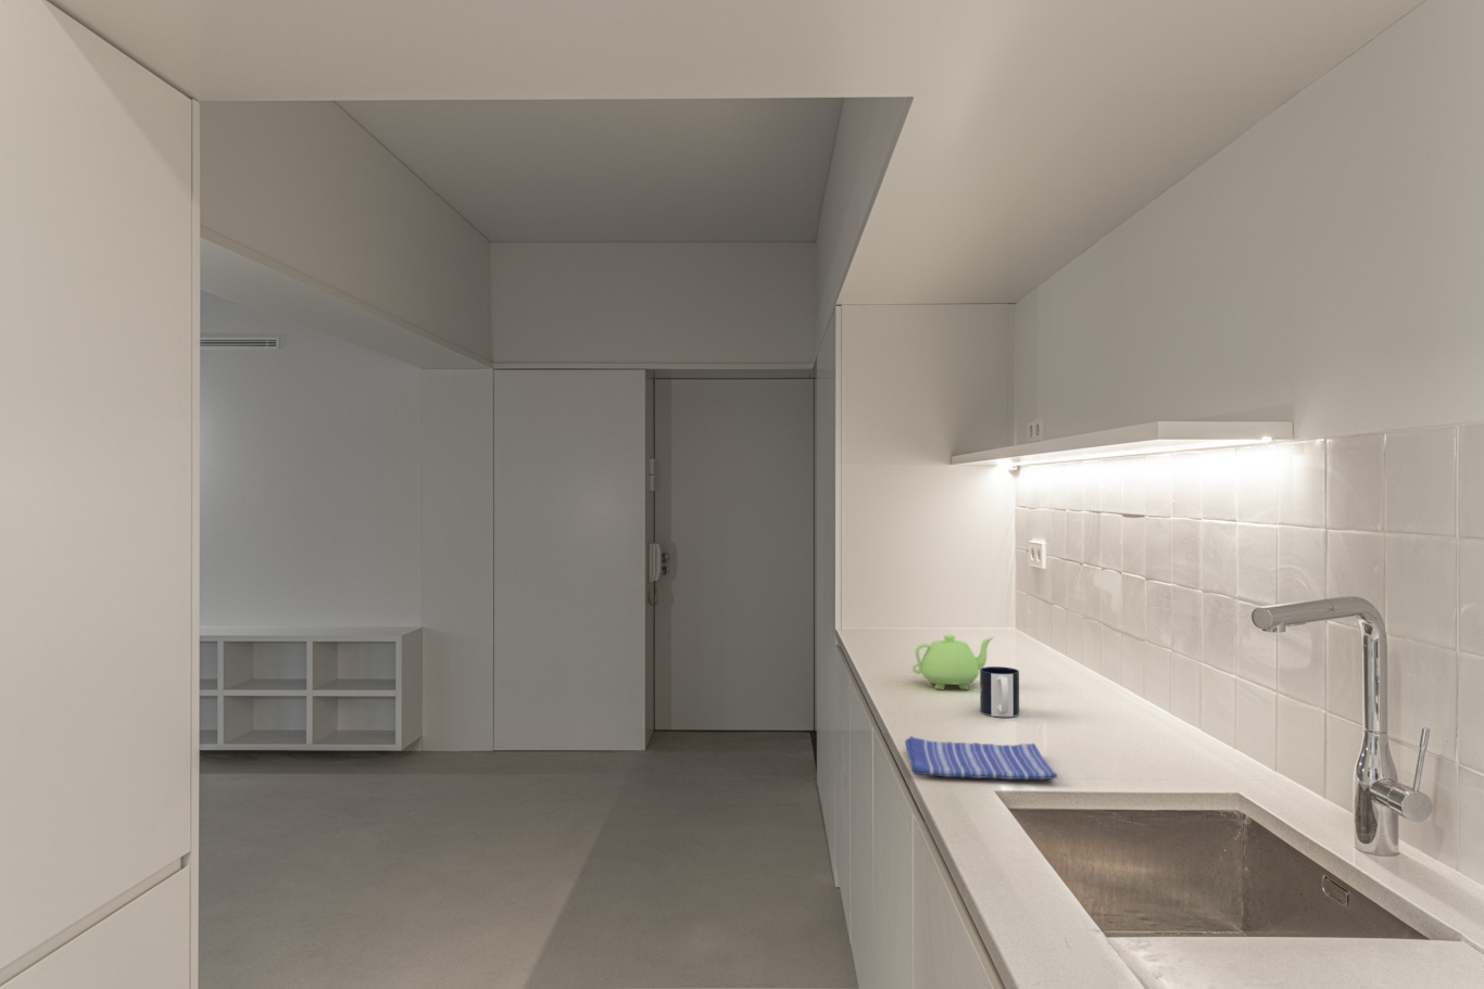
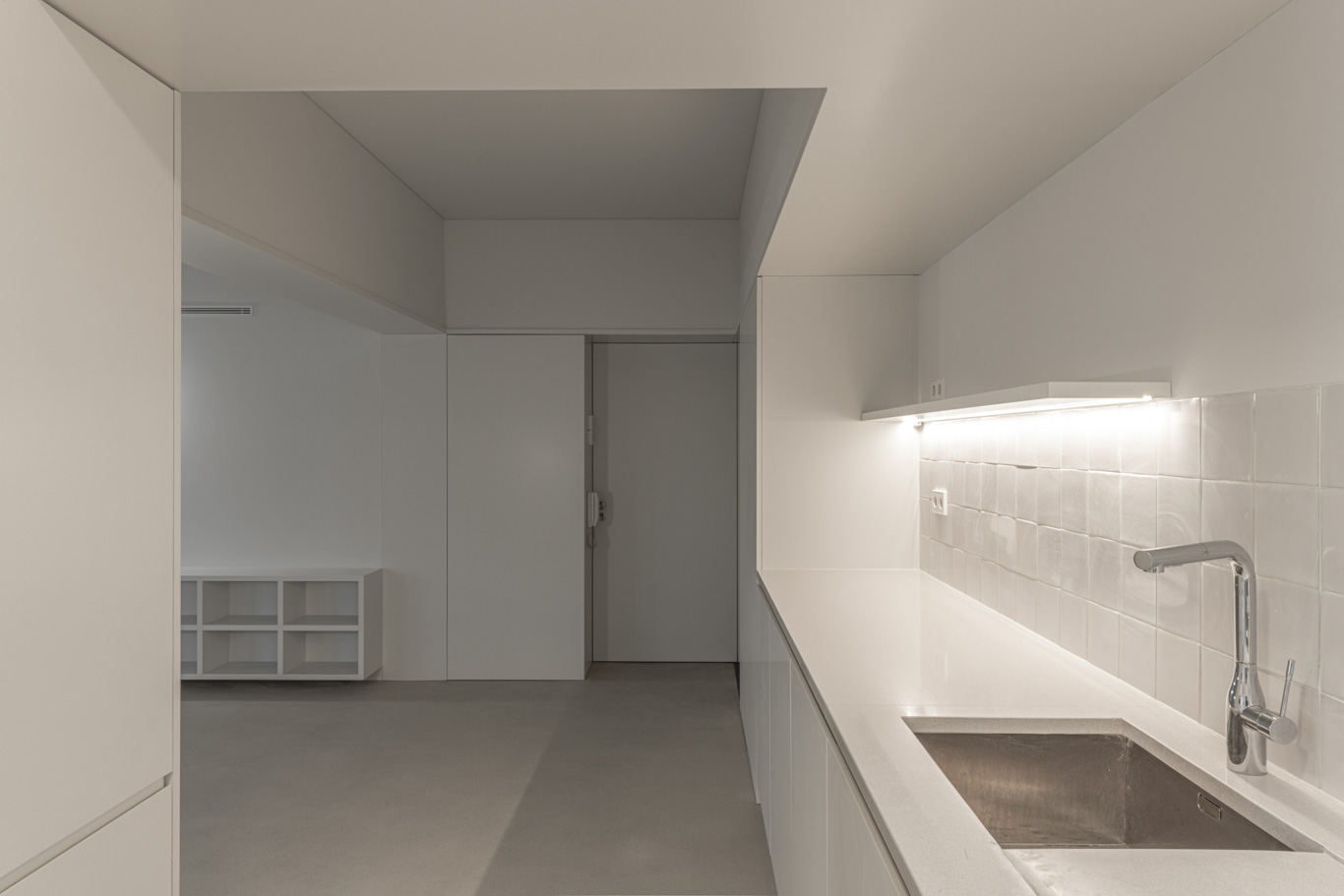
- dish towel [904,735,1058,780]
- teakettle [911,634,995,691]
- mug [978,666,1020,717]
